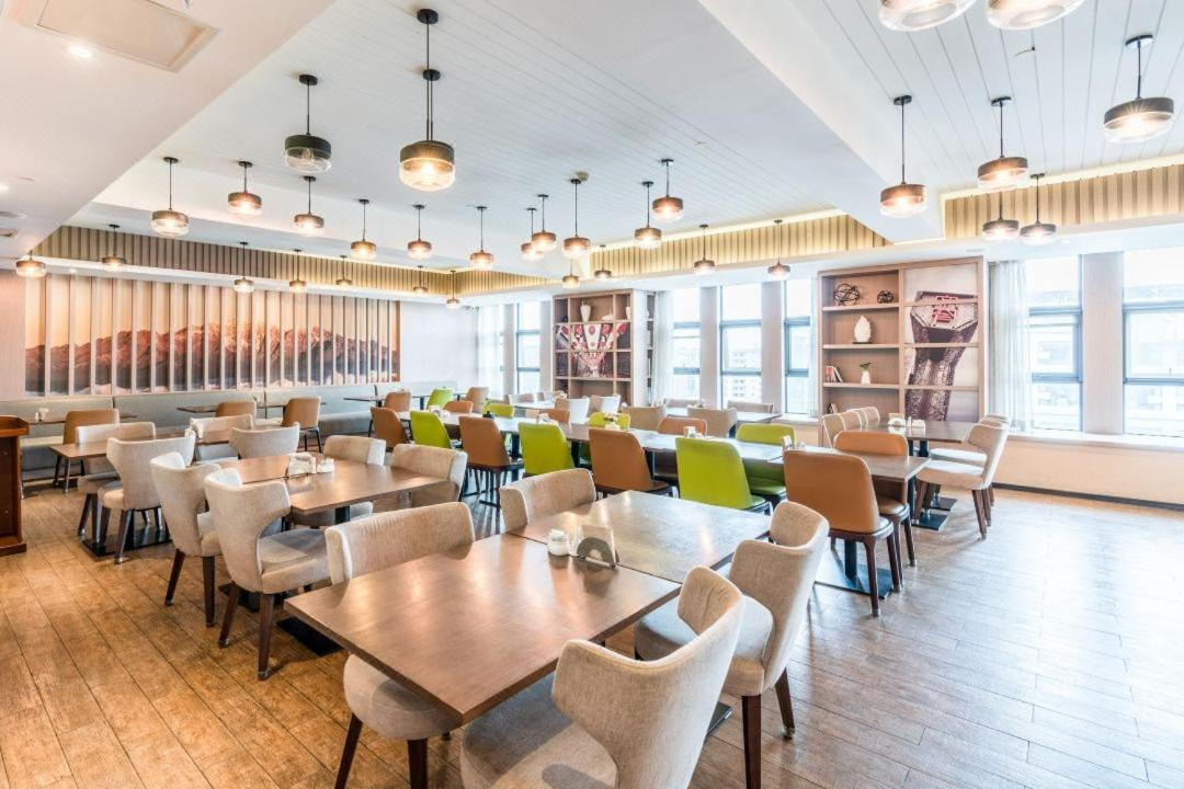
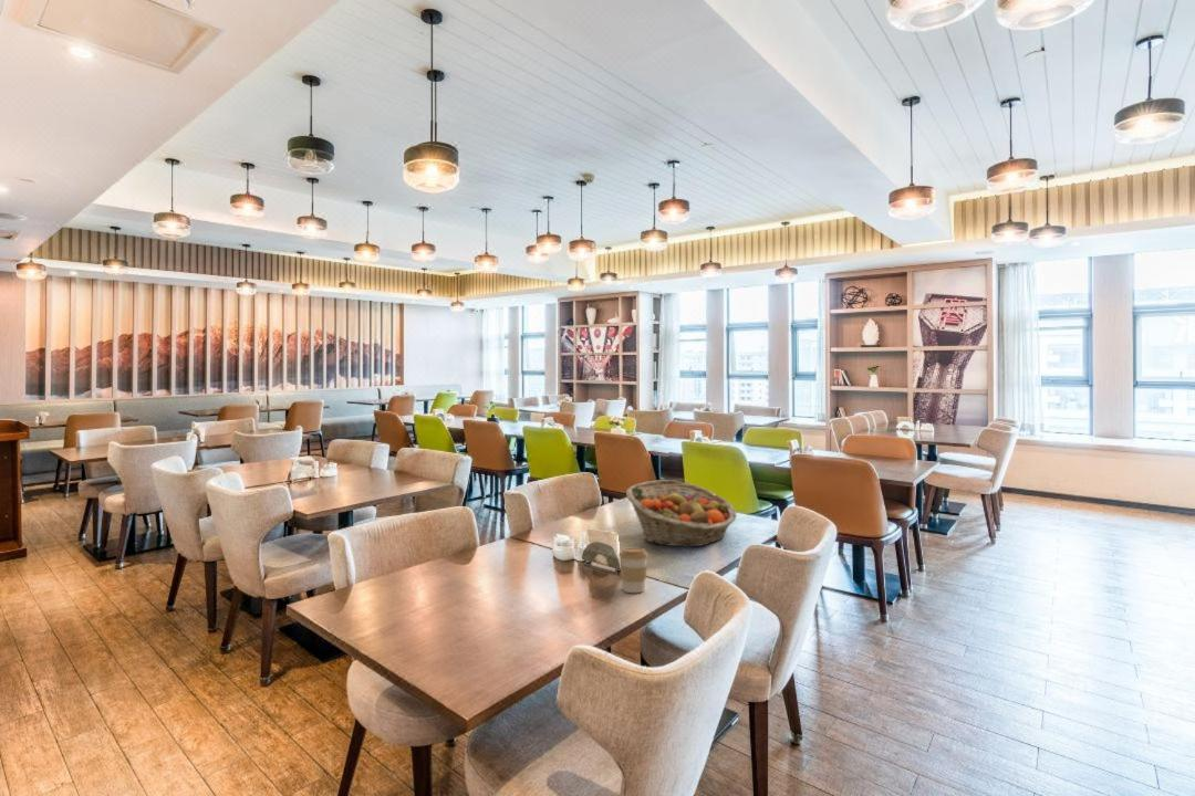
+ coffee cup [617,547,650,594]
+ fruit basket [625,479,738,547]
